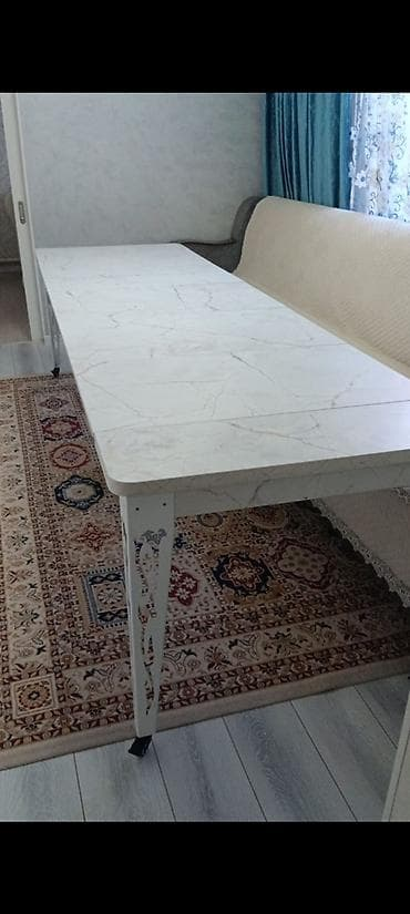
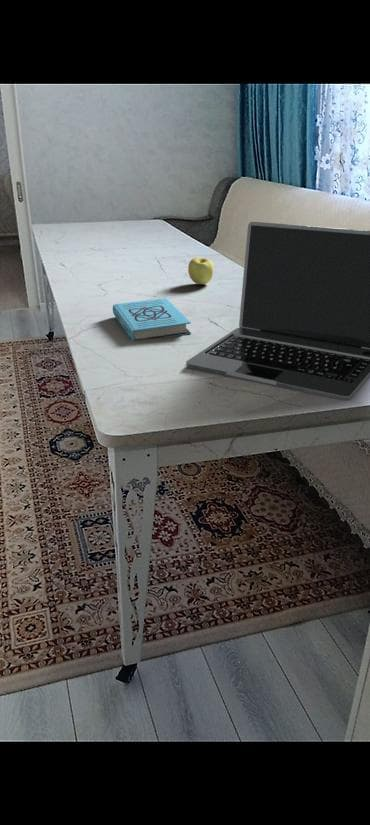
+ laptop [185,221,370,401]
+ apple [187,257,215,285]
+ book [112,297,192,341]
